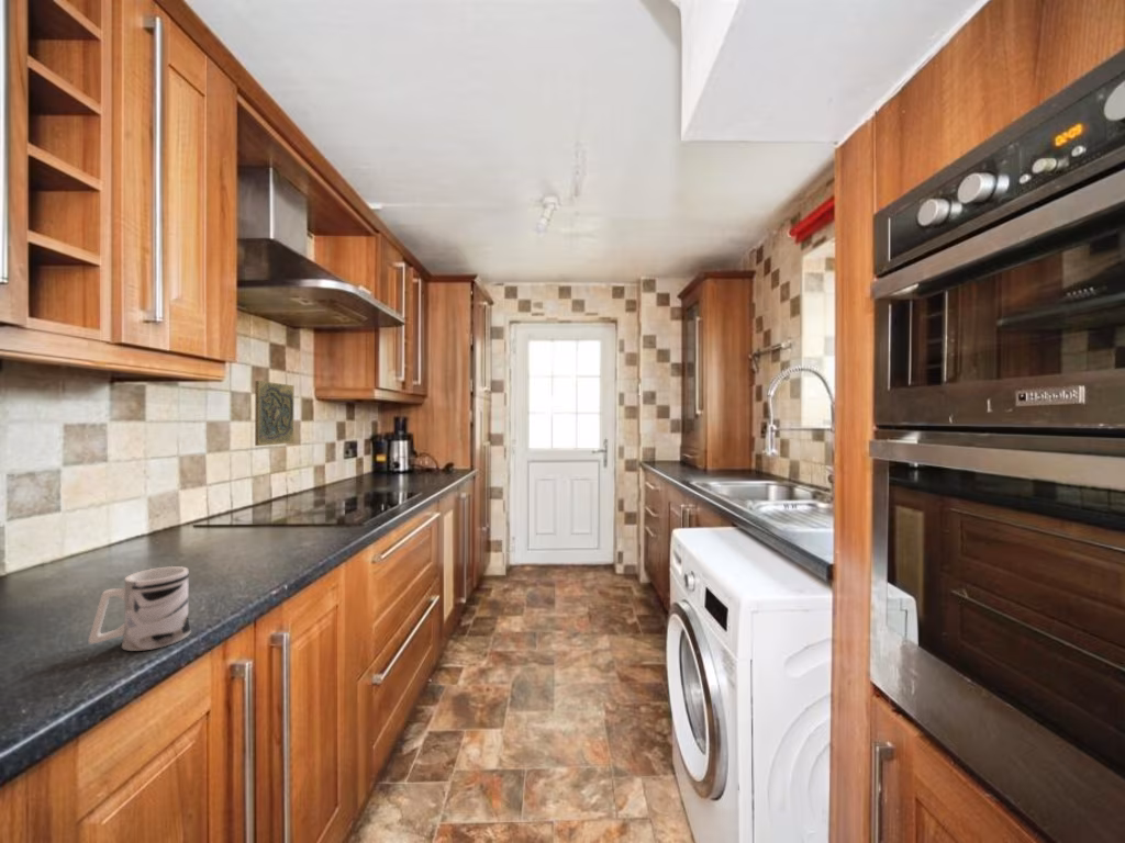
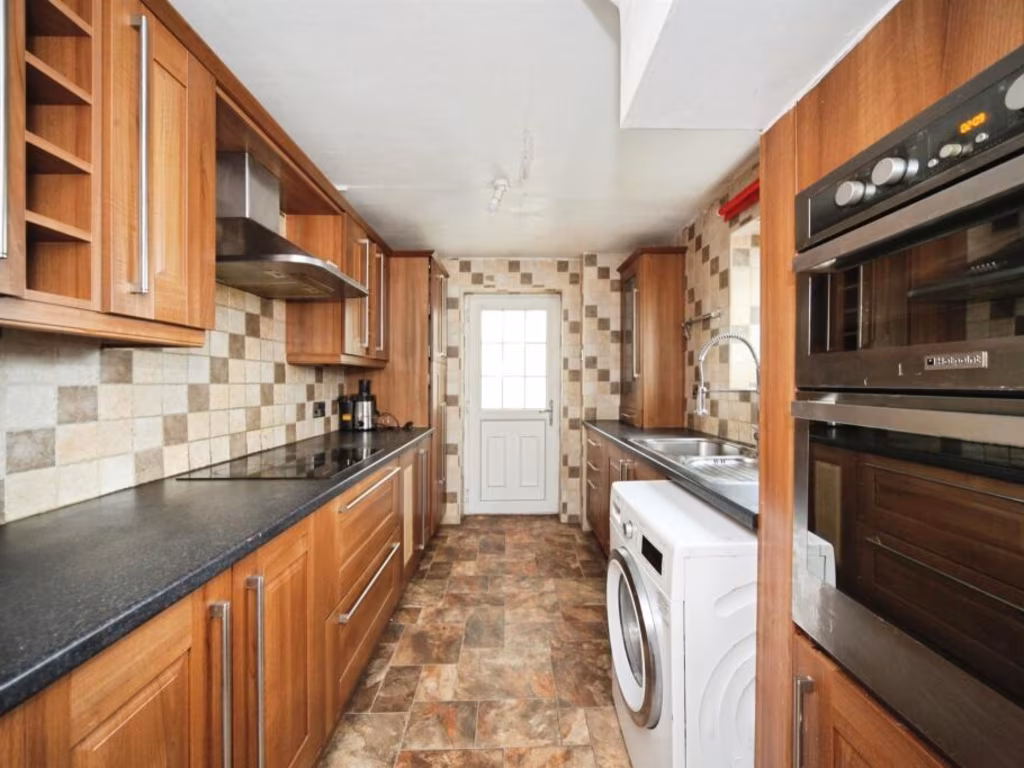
- decorative tile [254,380,294,447]
- mug [88,565,192,652]
